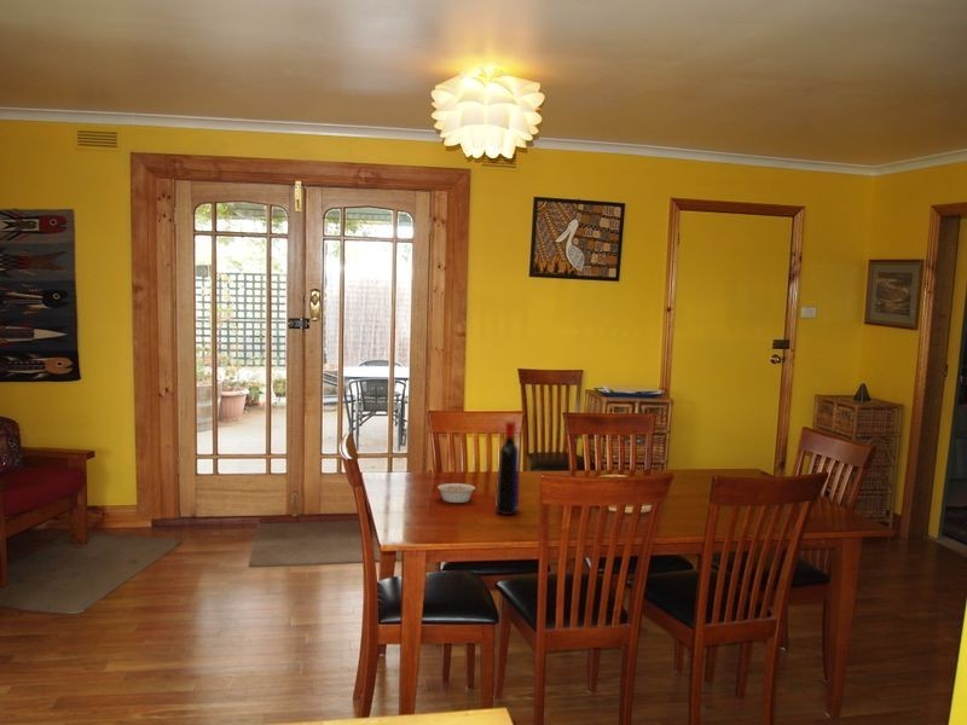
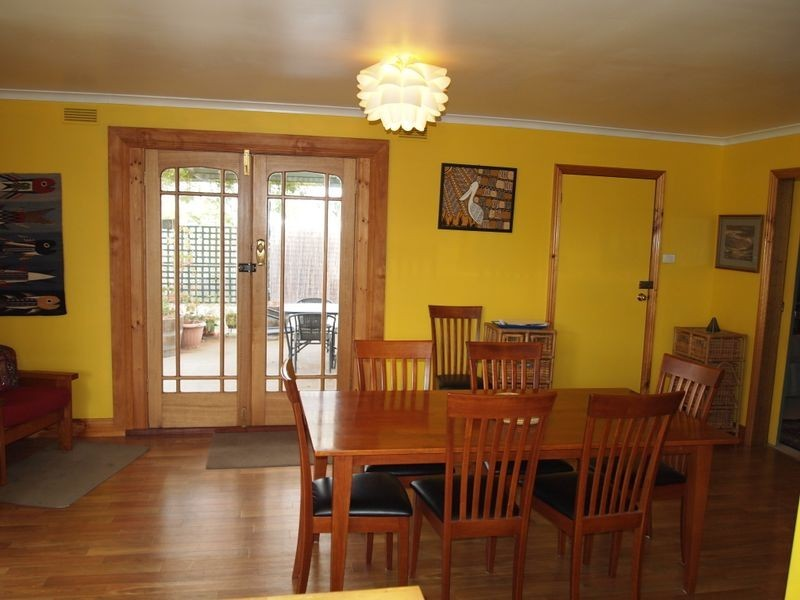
- liquor bottle [494,419,520,516]
- legume [436,482,479,504]
